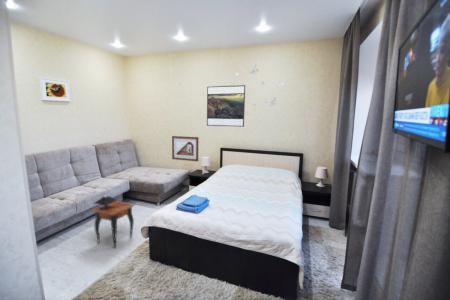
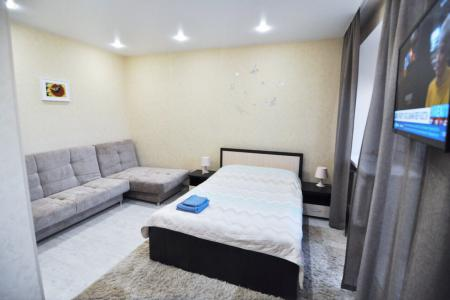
- side table [90,194,136,249]
- picture frame [171,135,199,162]
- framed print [206,84,246,128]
